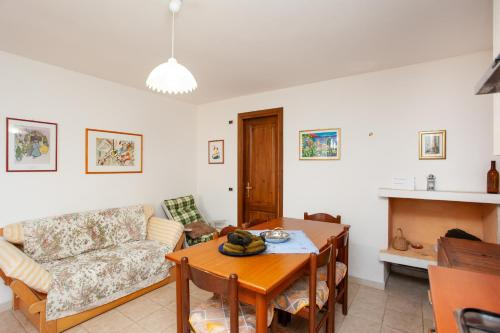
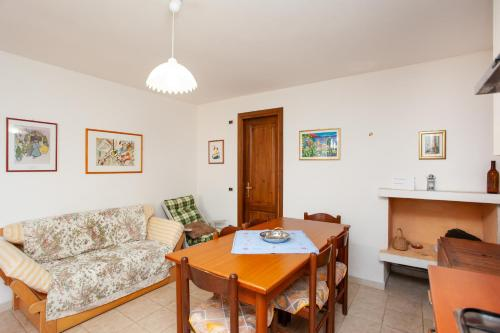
- fruit bowl [217,228,268,256]
